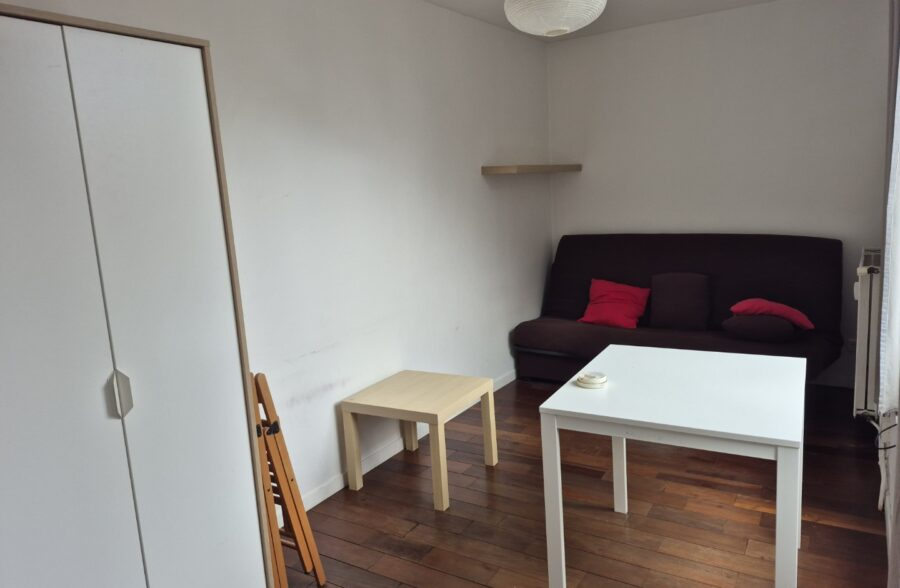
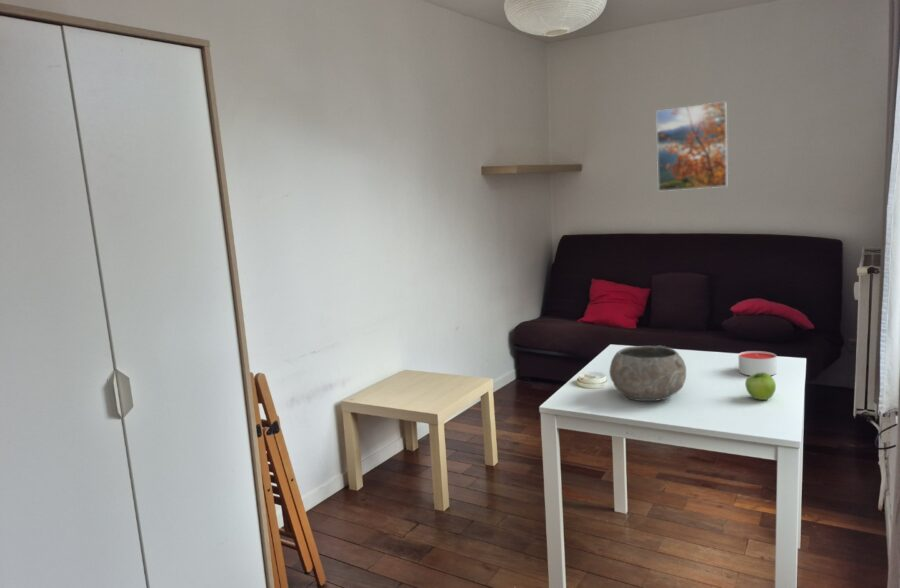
+ bowl [609,345,687,402]
+ fruit [744,373,777,401]
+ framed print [655,101,729,192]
+ candle [738,350,778,376]
